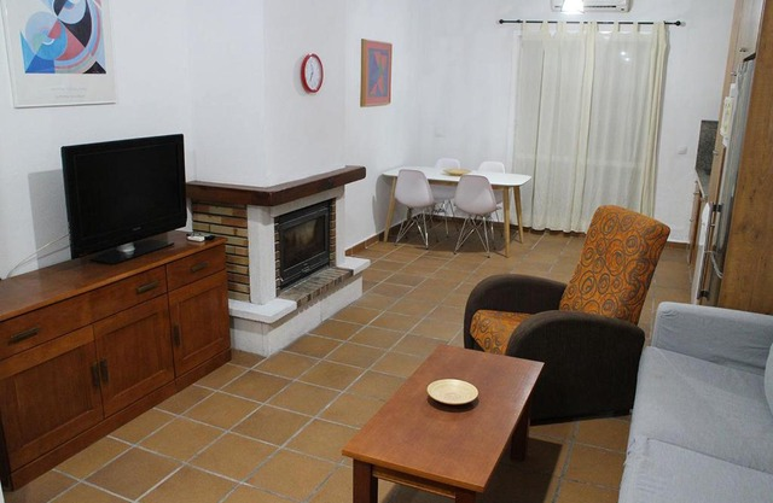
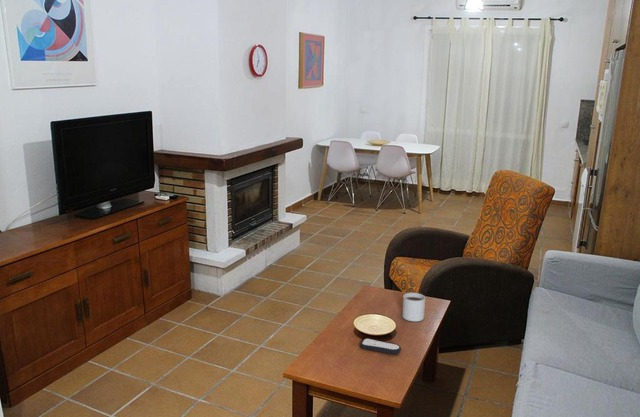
+ mug [401,292,426,322]
+ remote control [359,337,402,355]
